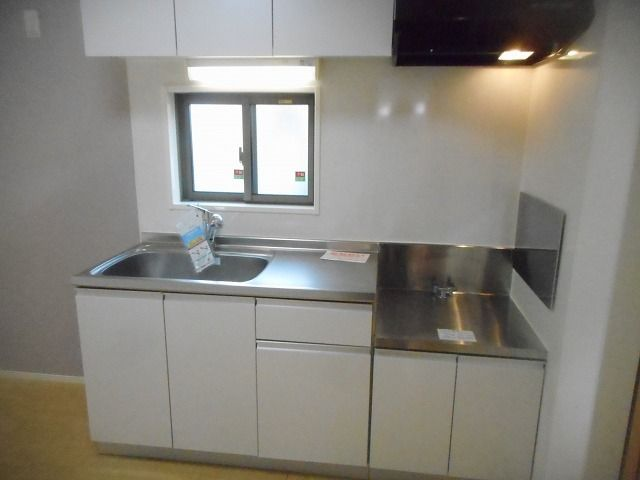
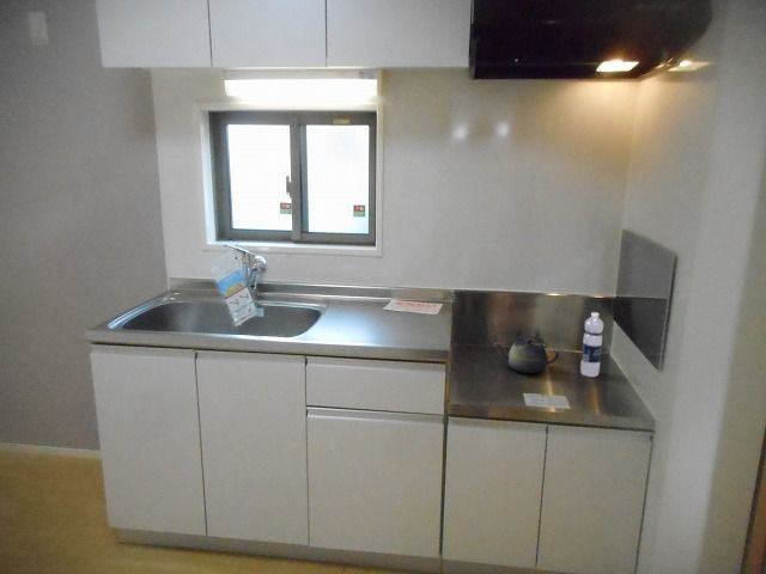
+ teapot [492,337,560,374]
+ water bottle [579,311,604,378]
